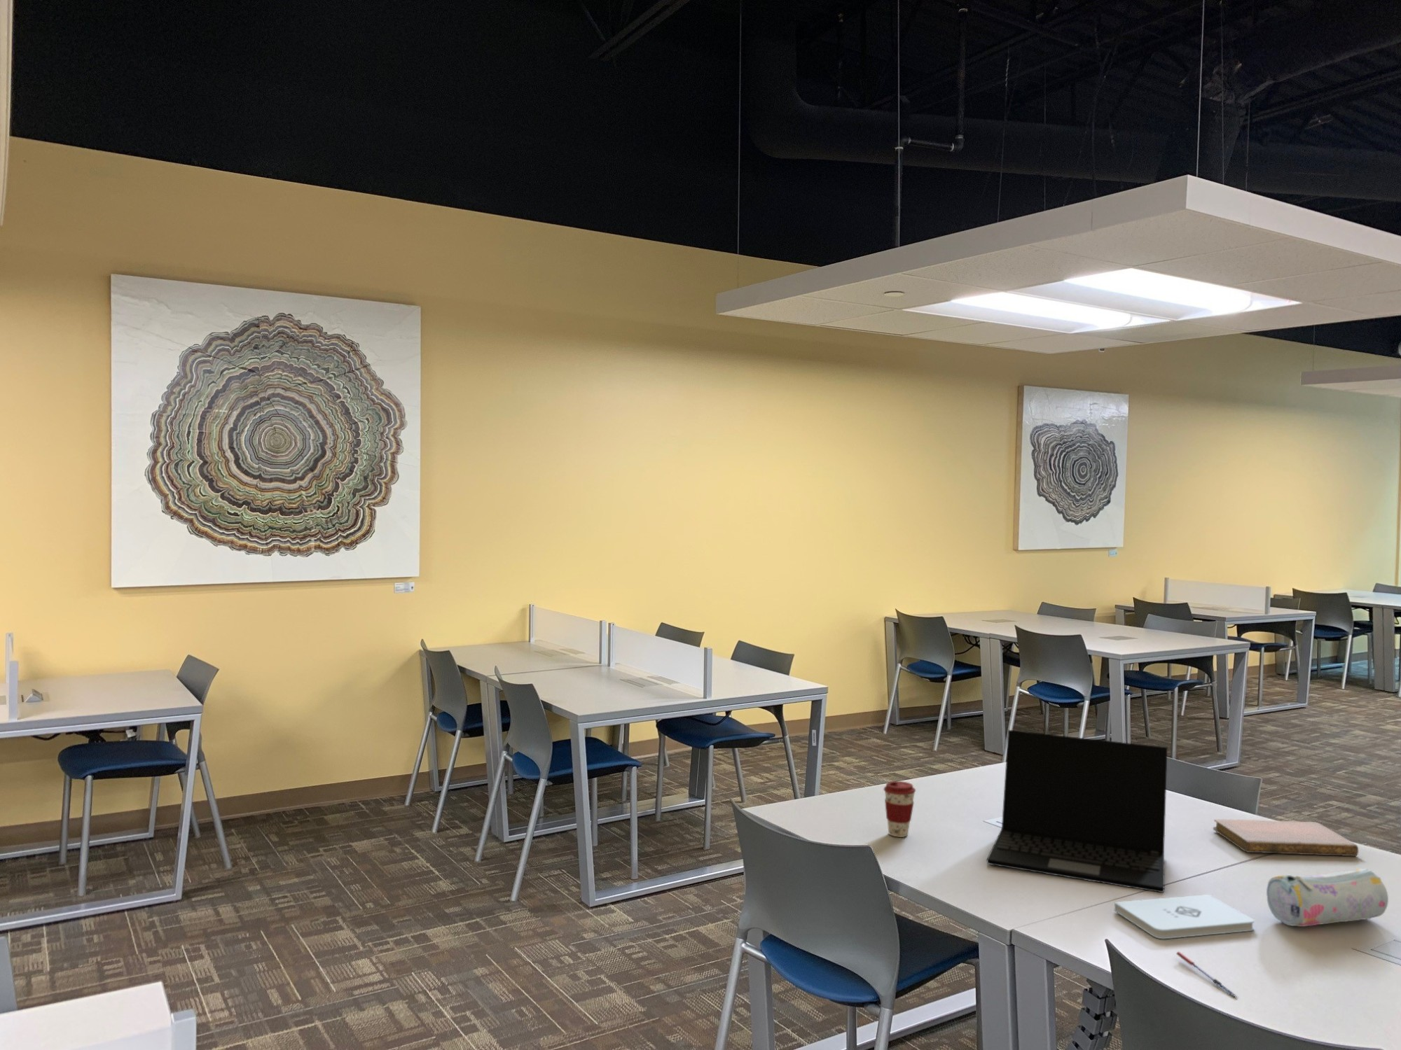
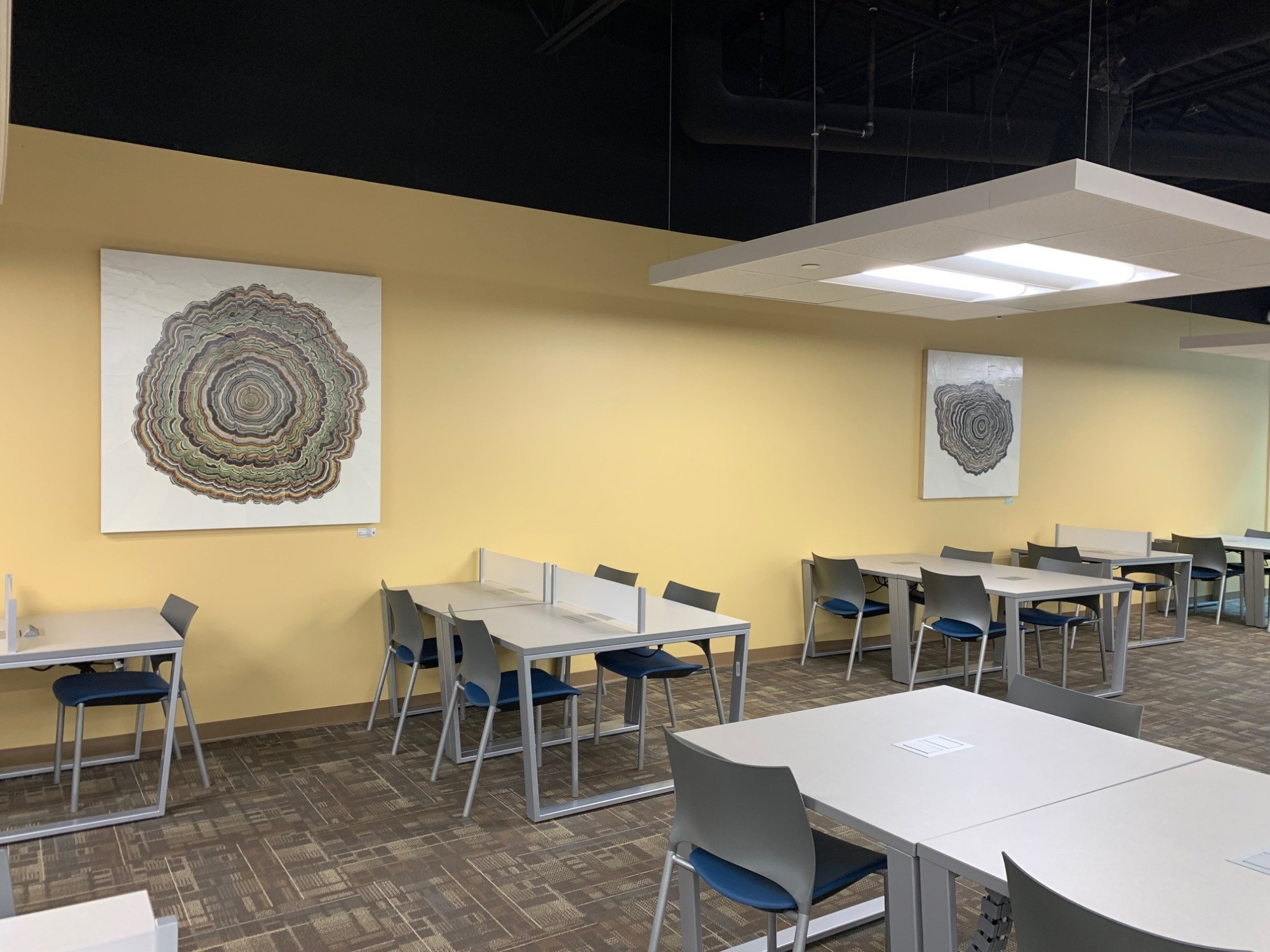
- laptop [986,729,1168,893]
- notebook [1212,818,1359,857]
- pencil case [1265,868,1389,926]
- coffee cup [884,781,917,838]
- notepad [1114,893,1254,940]
- pen [1176,951,1239,998]
